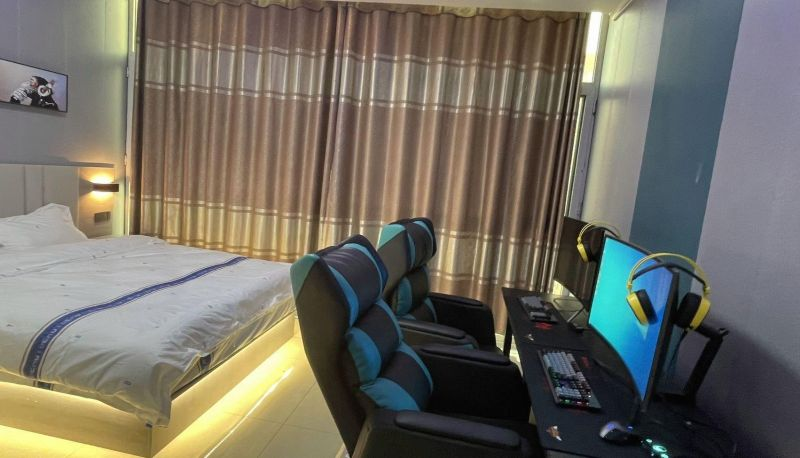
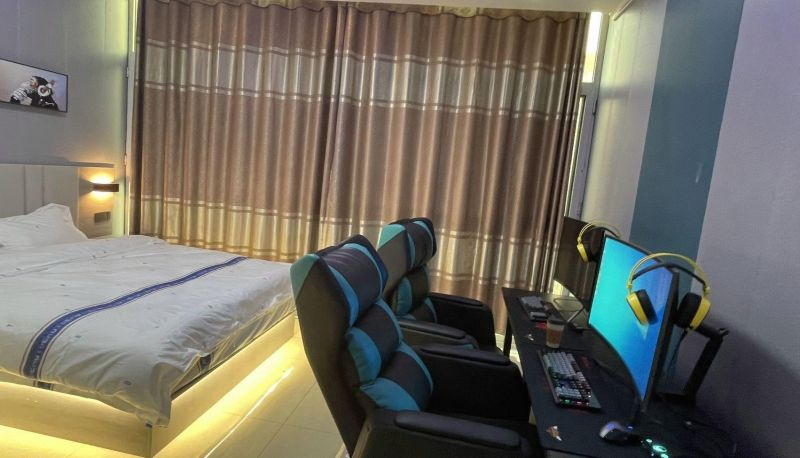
+ coffee cup [546,316,566,349]
